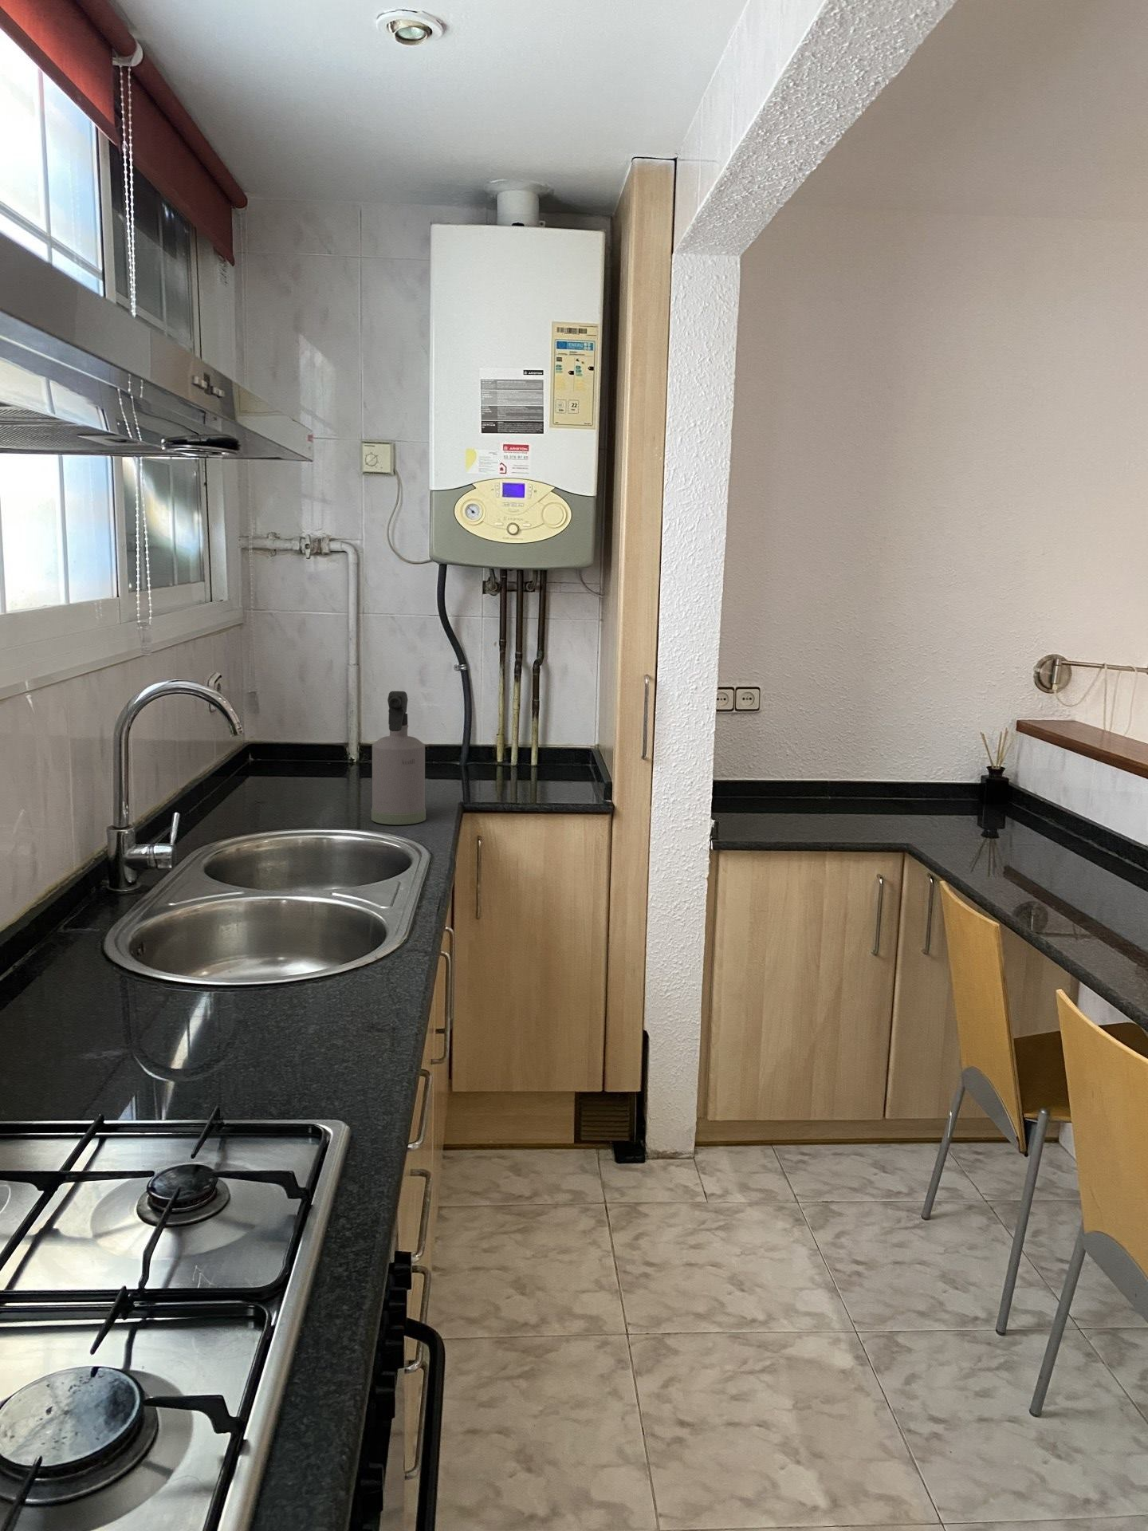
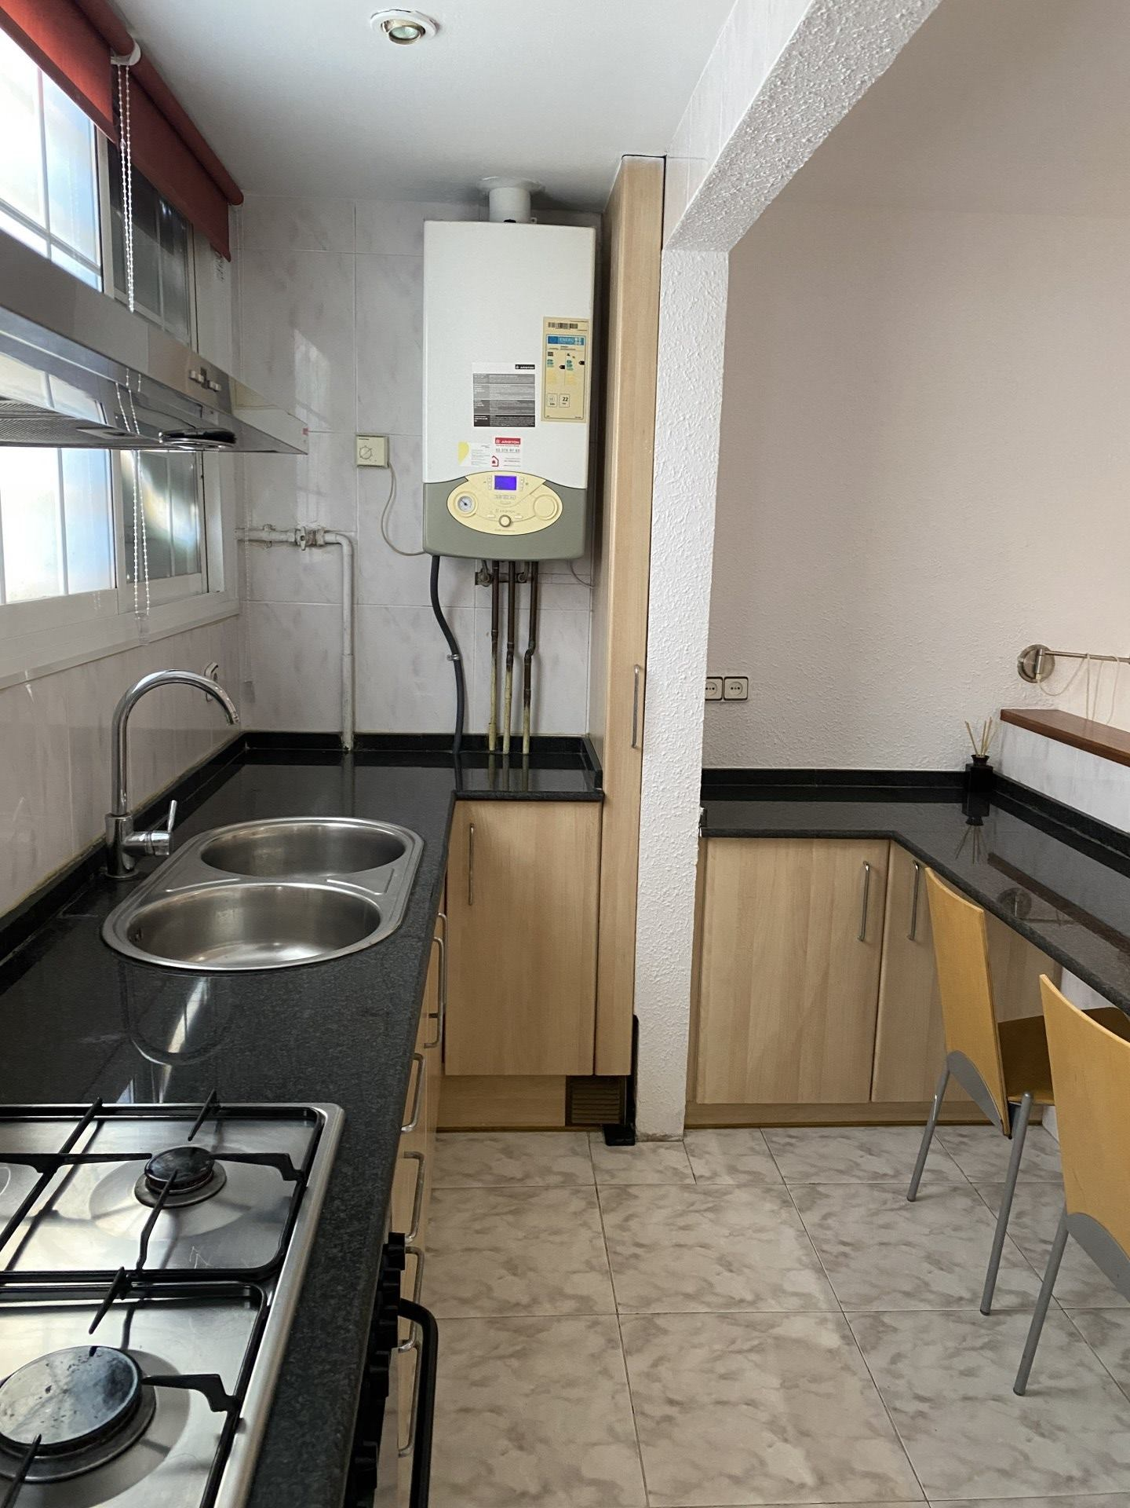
- spray bottle [370,691,427,826]
